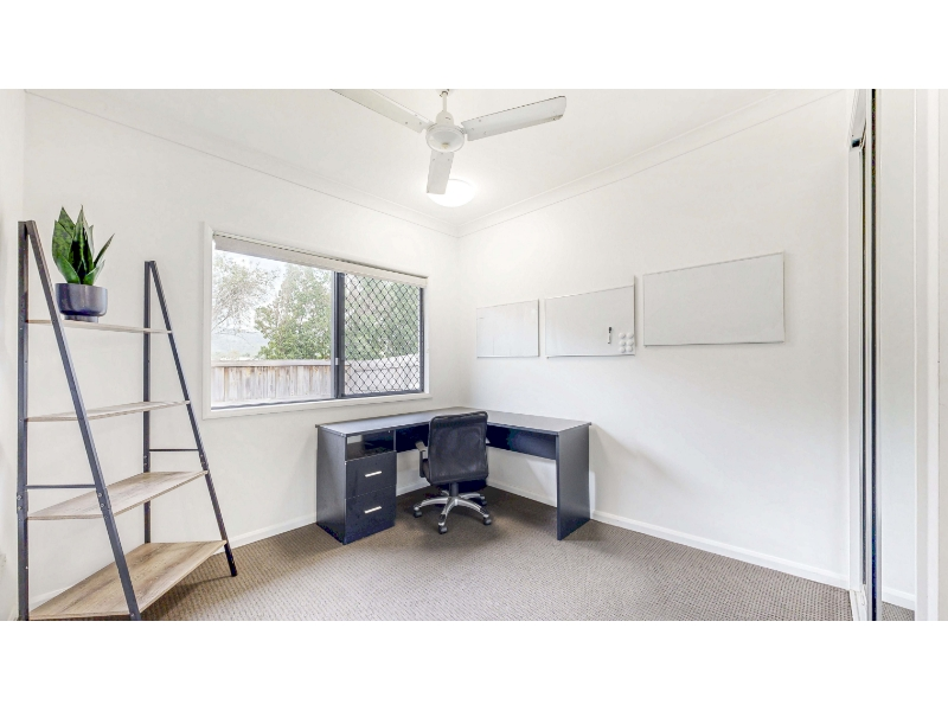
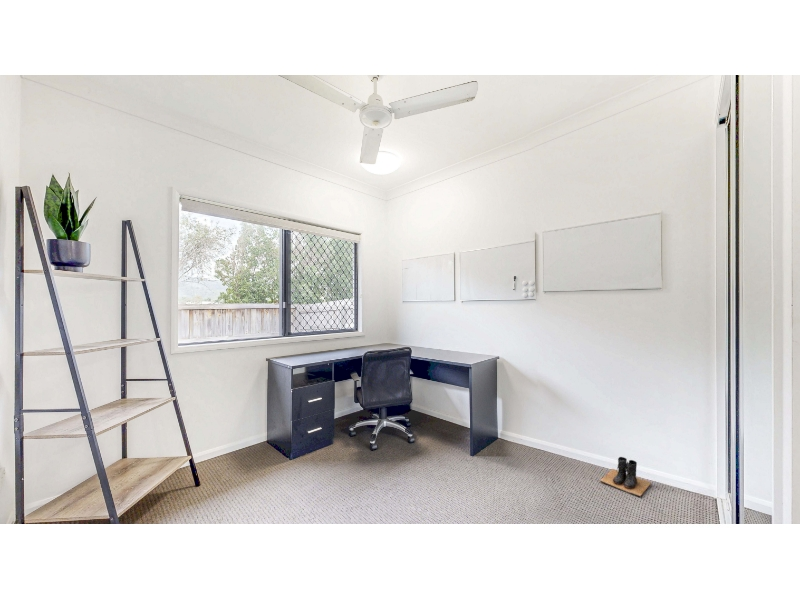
+ boots [599,456,652,498]
